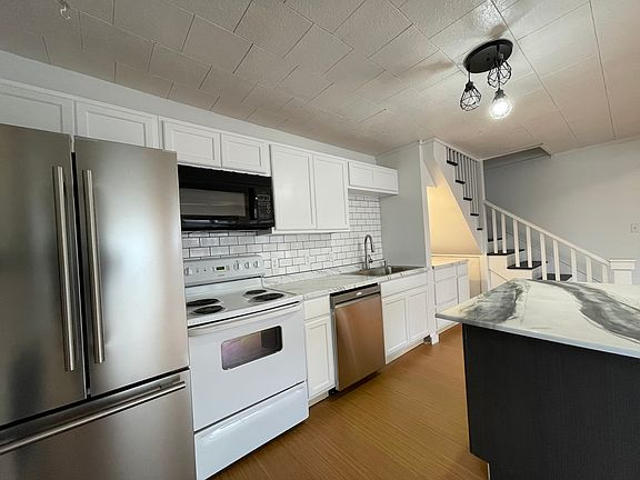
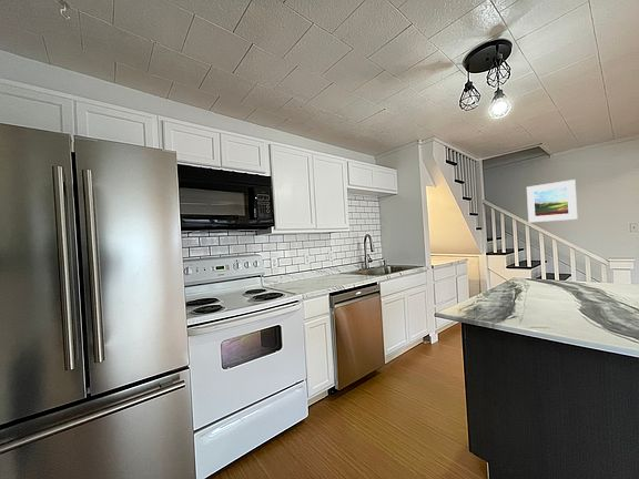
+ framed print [526,179,578,223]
